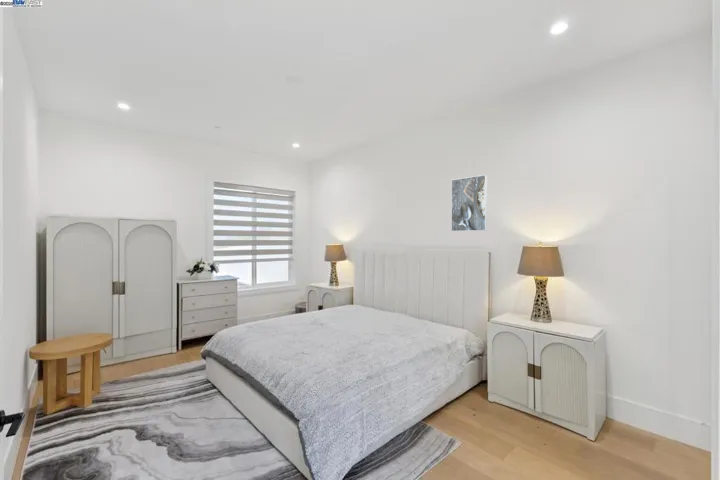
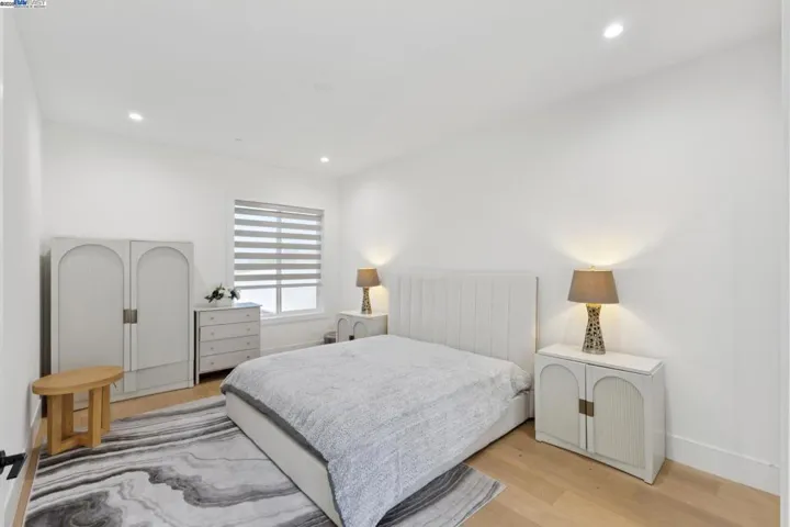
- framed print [450,174,488,232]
